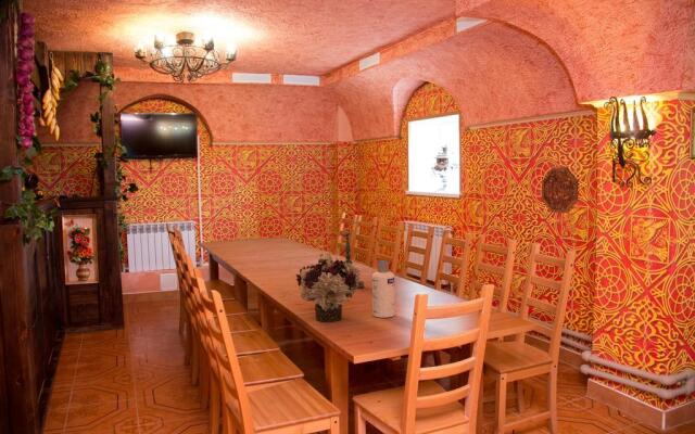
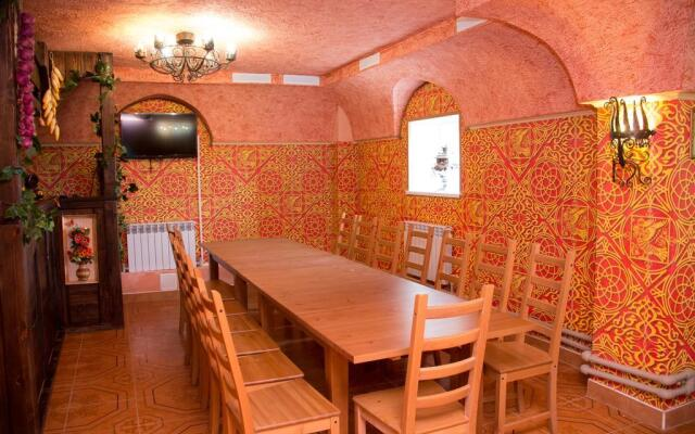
- decorative platter [541,166,580,214]
- candle holder [341,224,365,289]
- screw cap bottle [371,259,396,319]
- flower arrangement [294,250,362,323]
